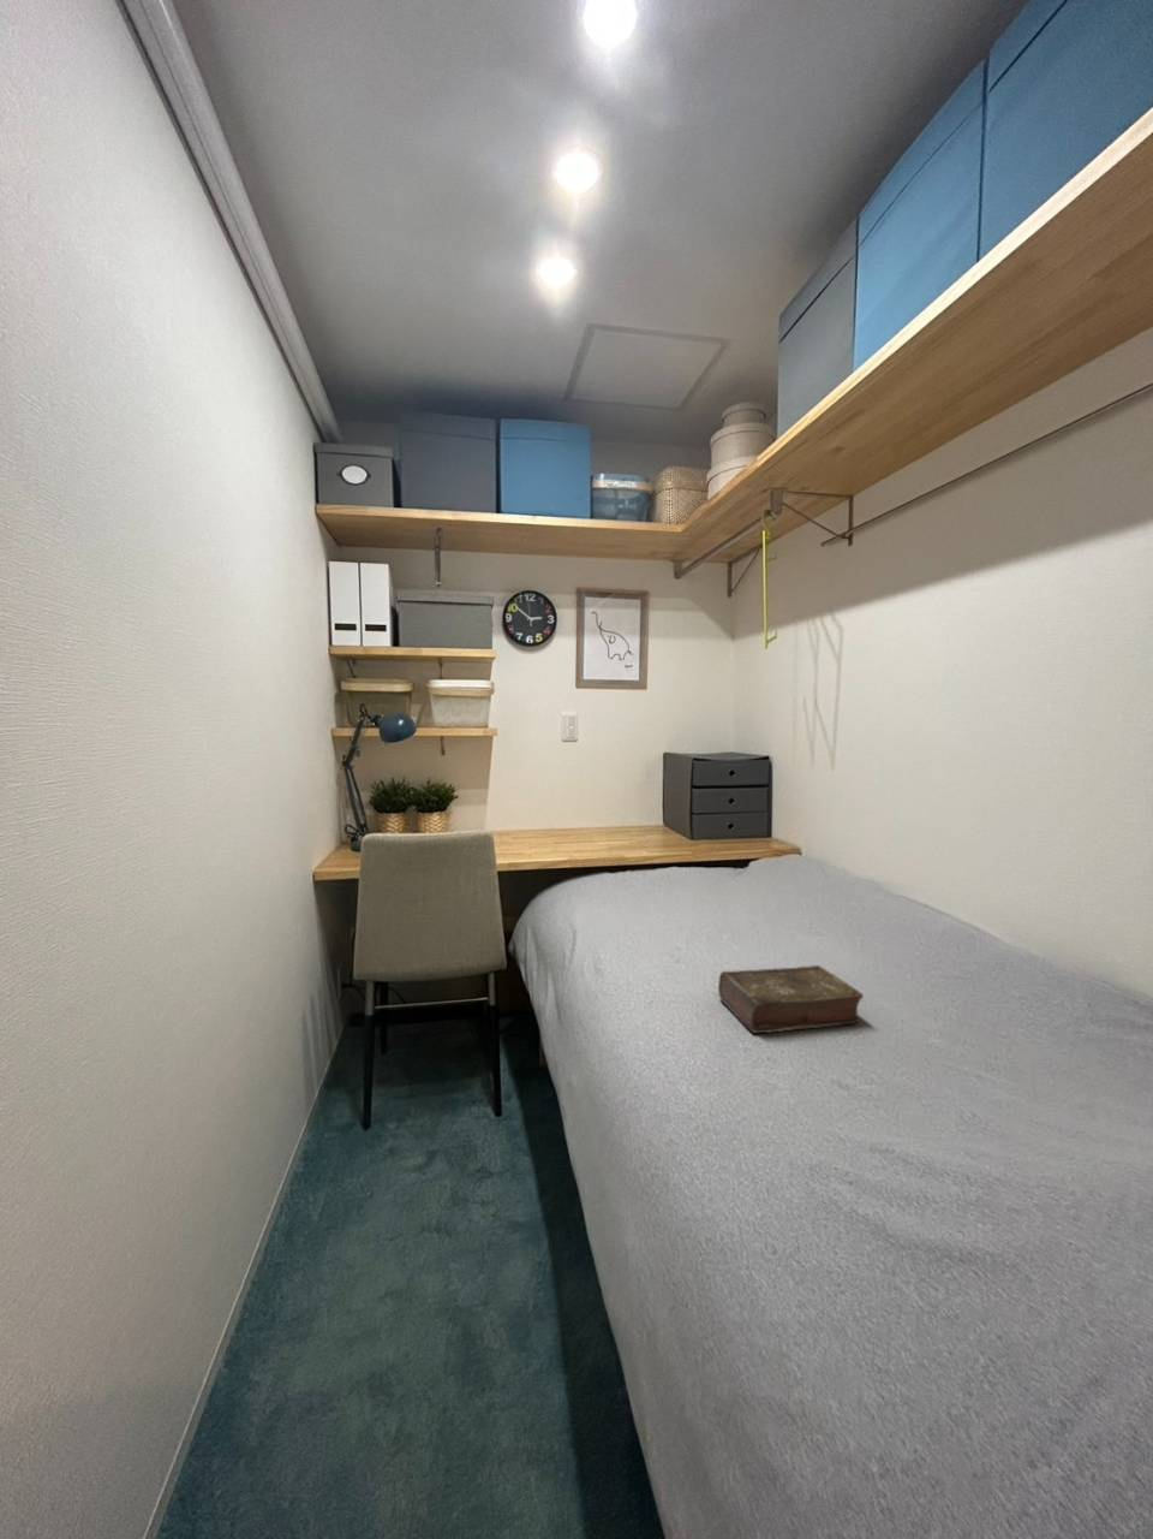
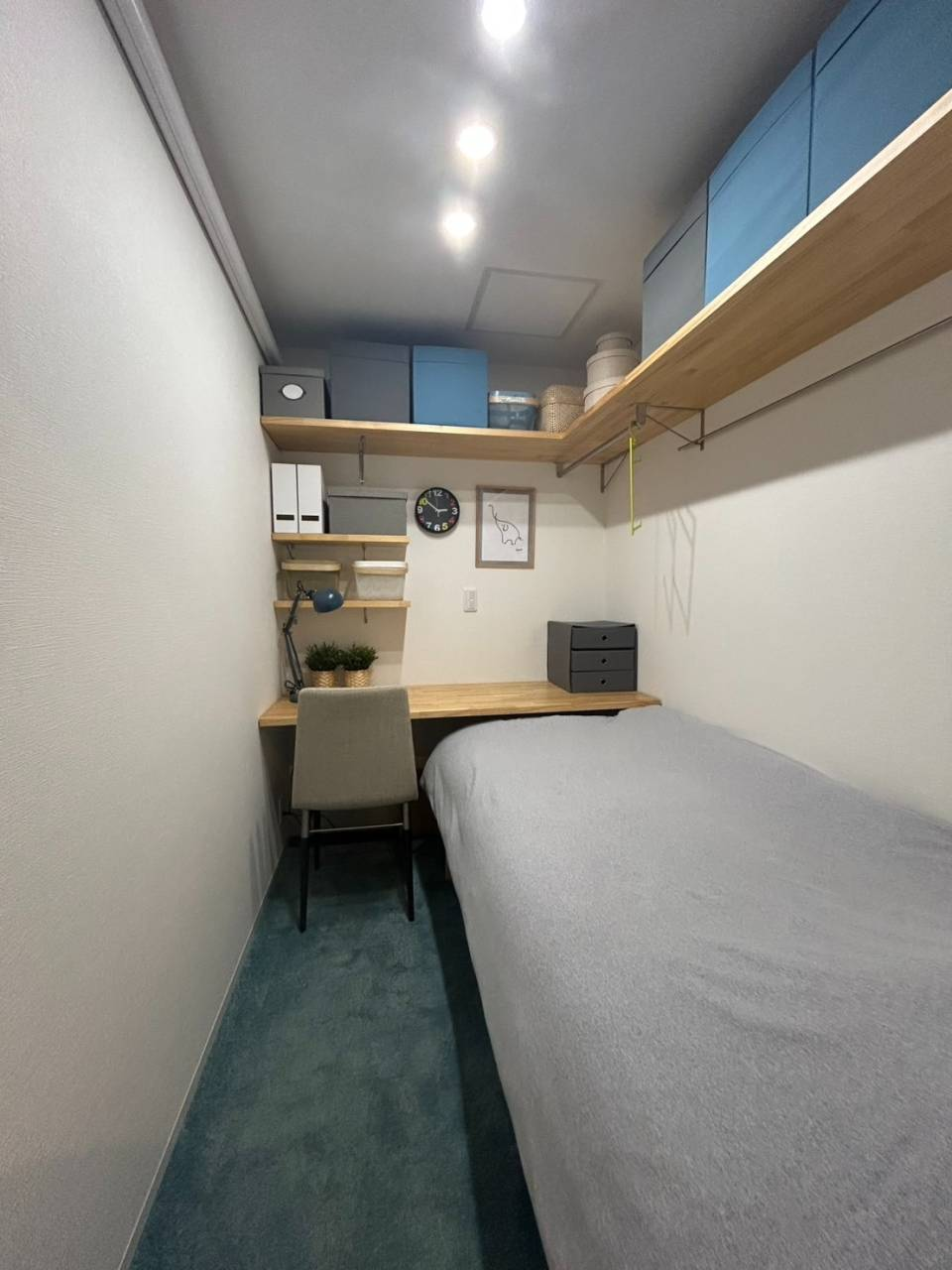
- book [717,965,865,1034]
